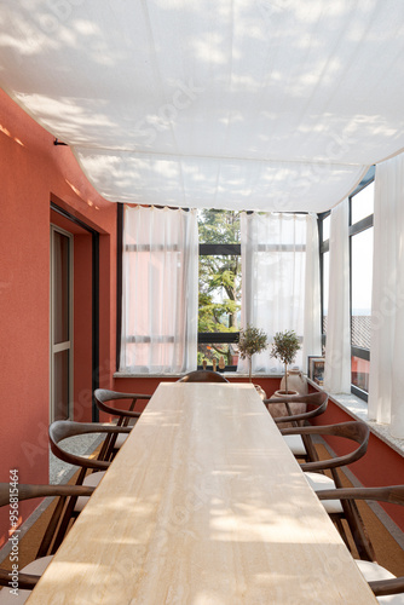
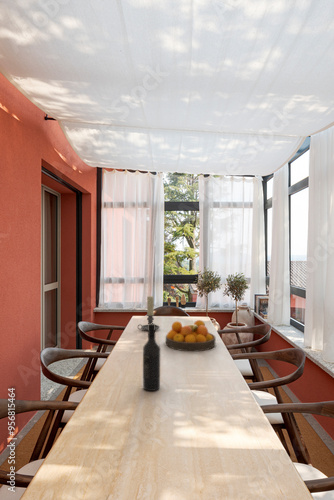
+ candle holder [137,295,160,332]
+ fruit bowl [165,319,217,352]
+ wine bottle [142,323,161,392]
